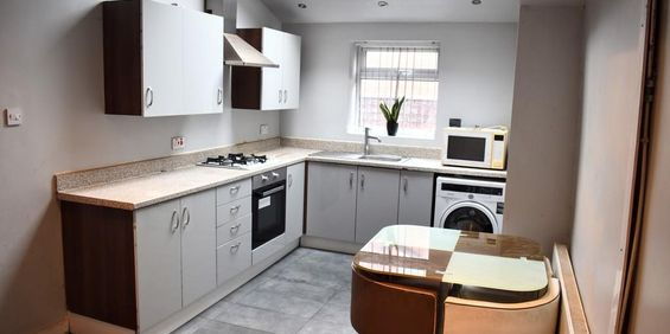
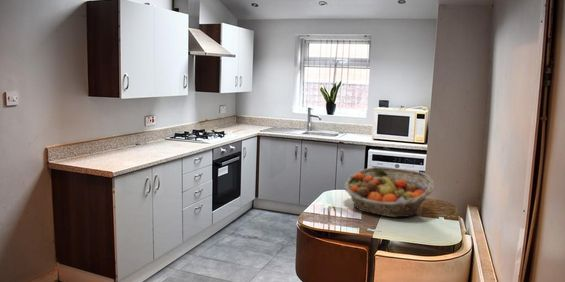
+ fruit basket [344,166,435,218]
